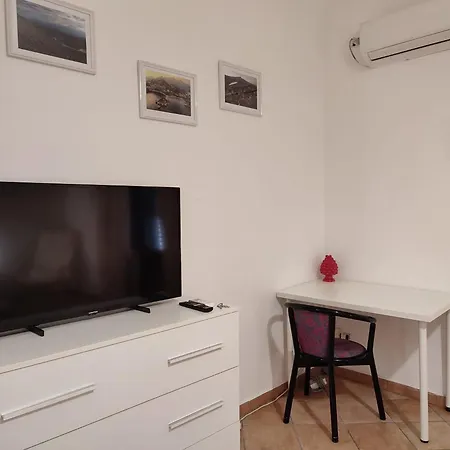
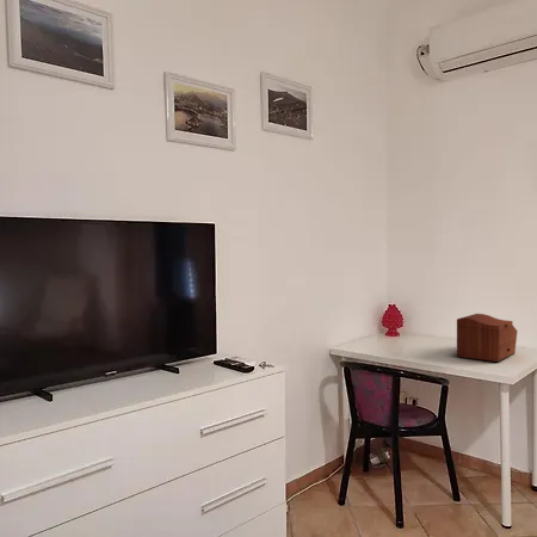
+ sewing box [456,313,518,363]
